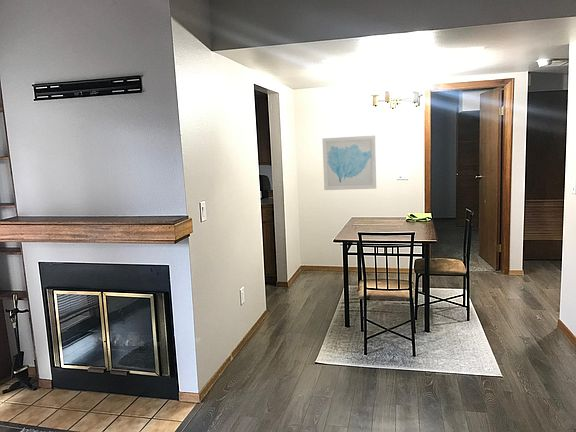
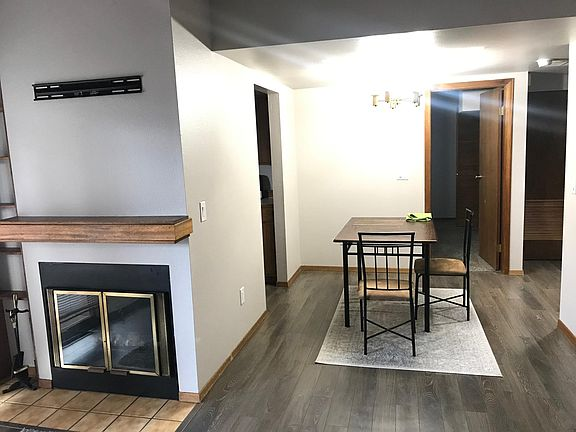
- wall art [322,135,377,191]
